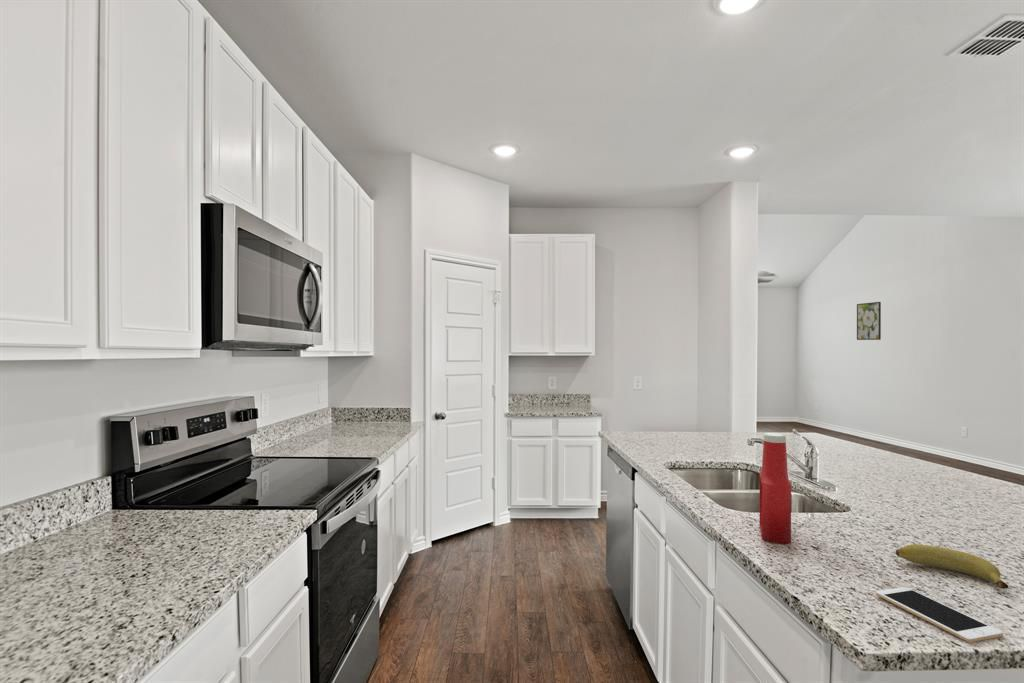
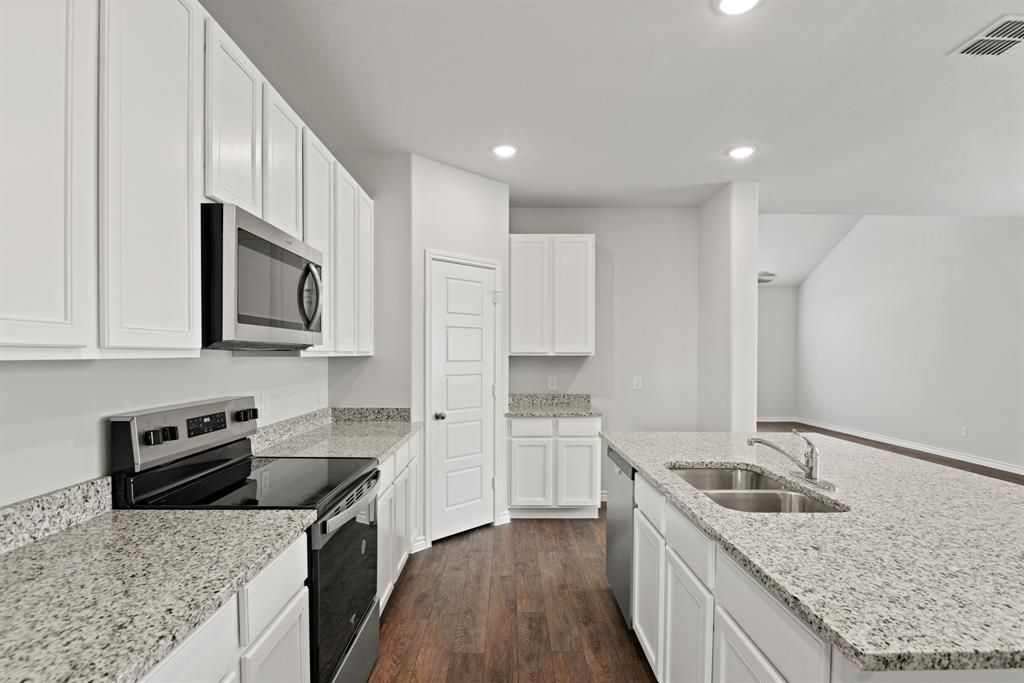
- banana [895,543,1009,590]
- soap bottle [759,432,792,545]
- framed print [856,301,882,341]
- cell phone [875,586,1004,643]
